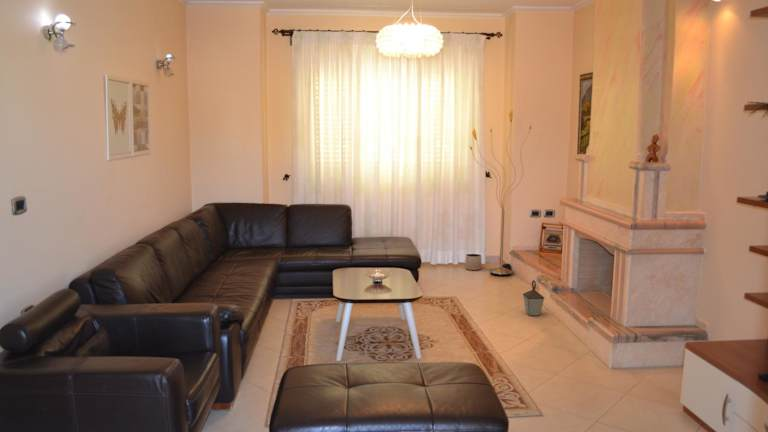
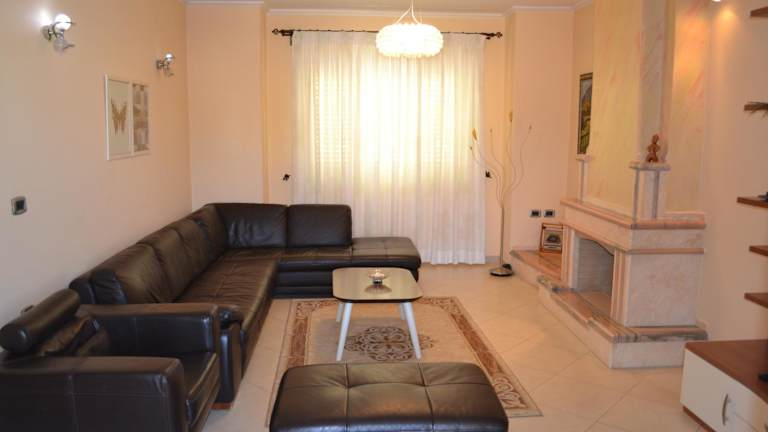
- planter [464,253,482,271]
- lantern [522,279,545,317]
